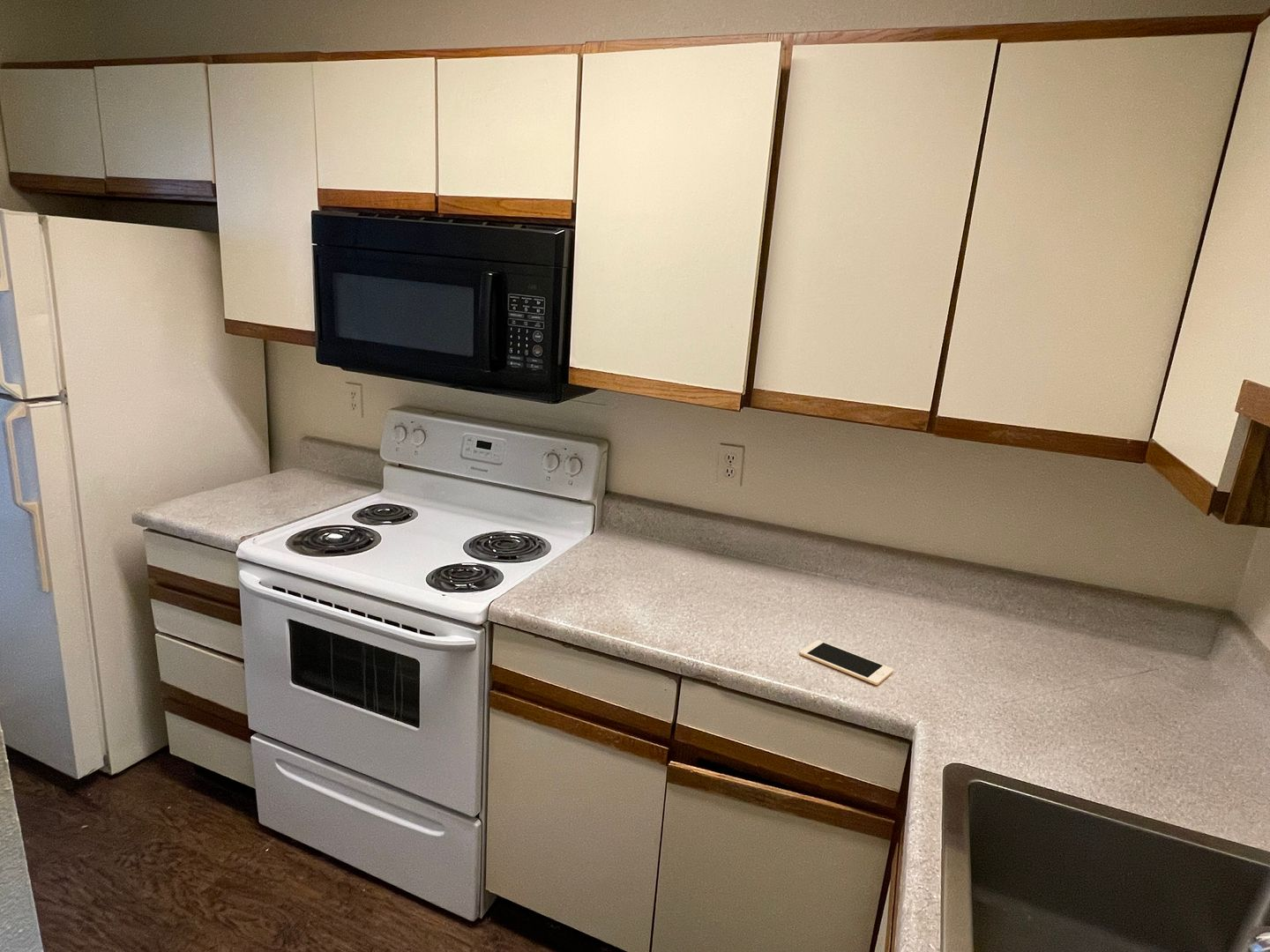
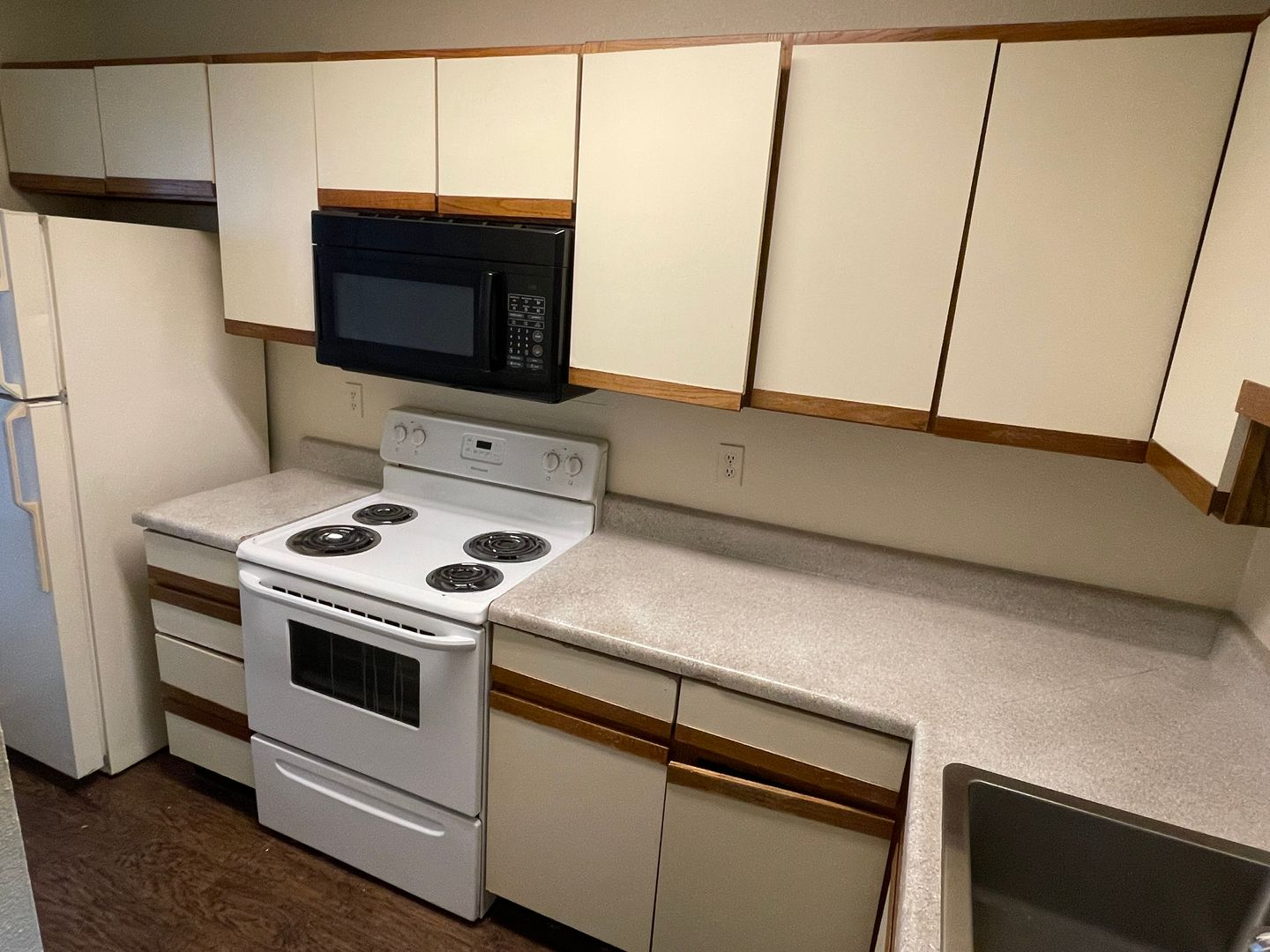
- cell phone [799,639,894,686]
